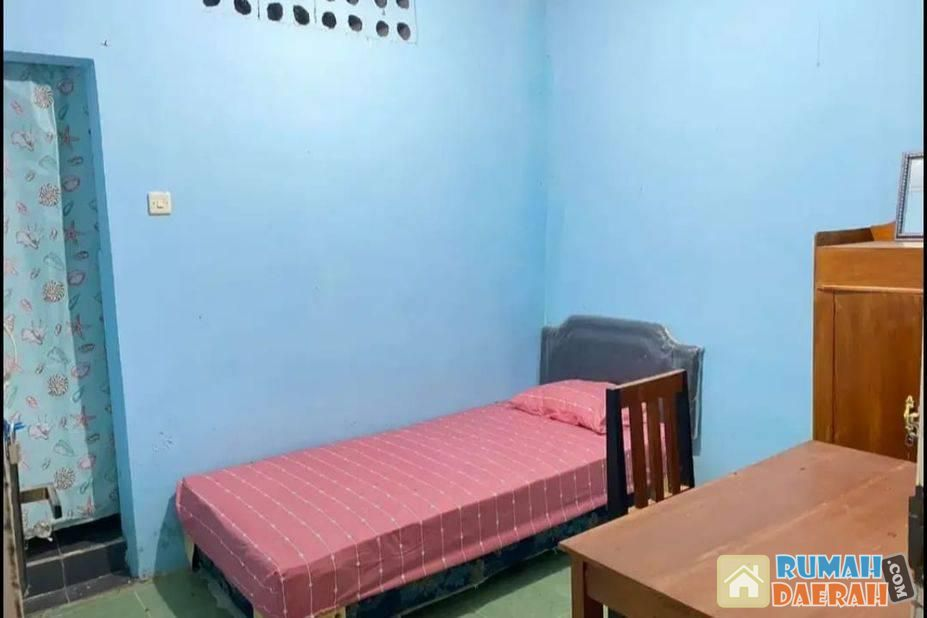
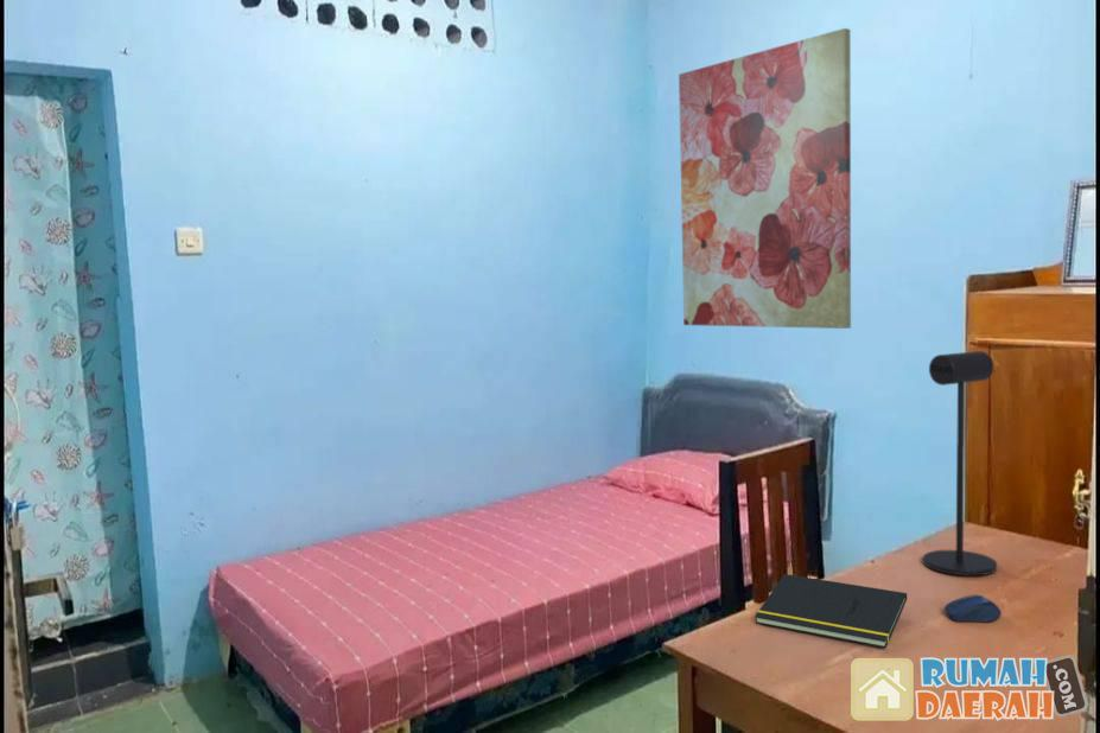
+ wall art [678,27,852,330]
+ computer mouse [943,594,1003,623]
+ notepad [754,573,908,649]
+ desk lamp [922,350,998,576]
